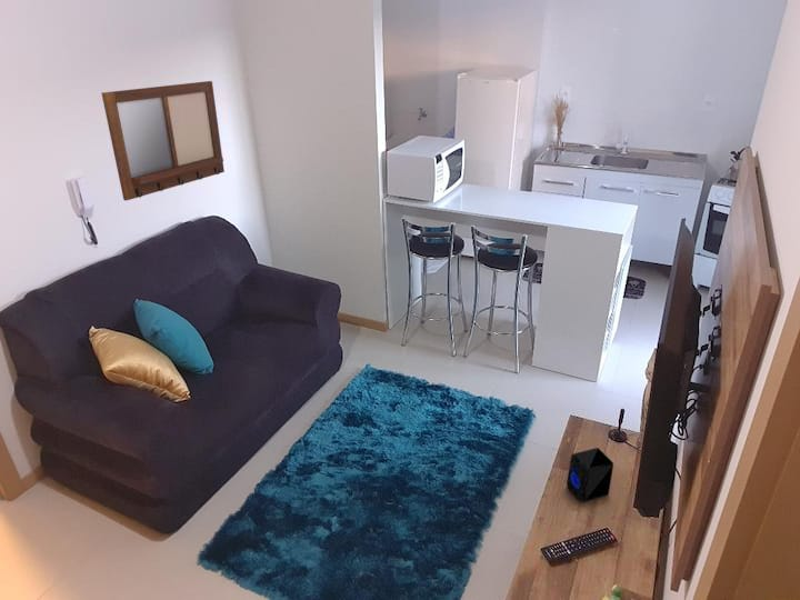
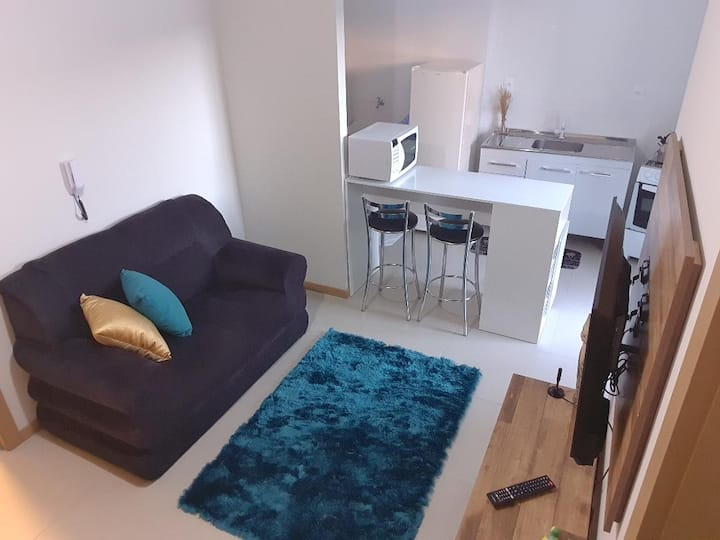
- speaker [566,447,614,502]
- writing board [101,80,226,202]
